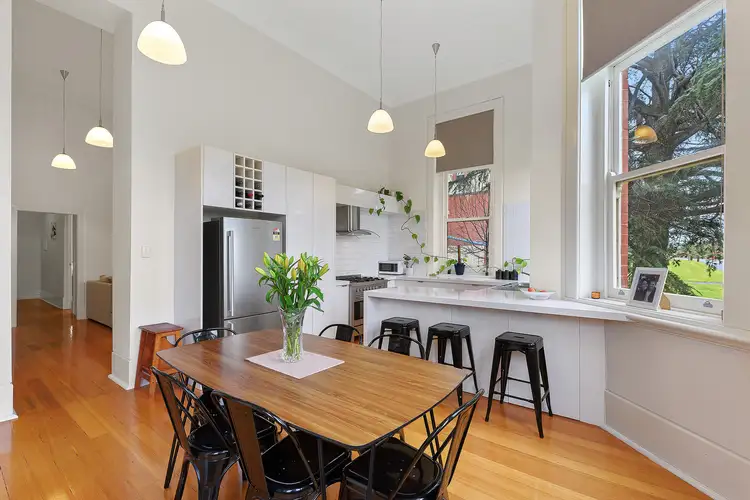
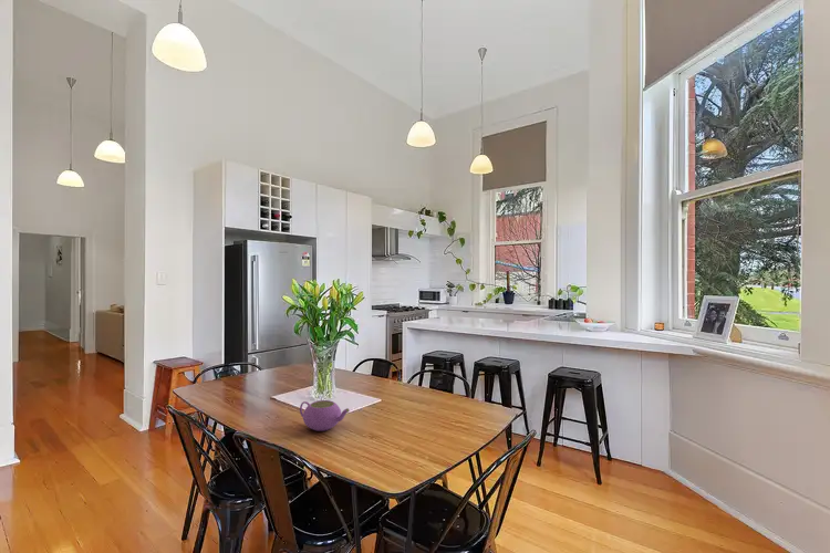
+ teapot [299,399,350,432]
